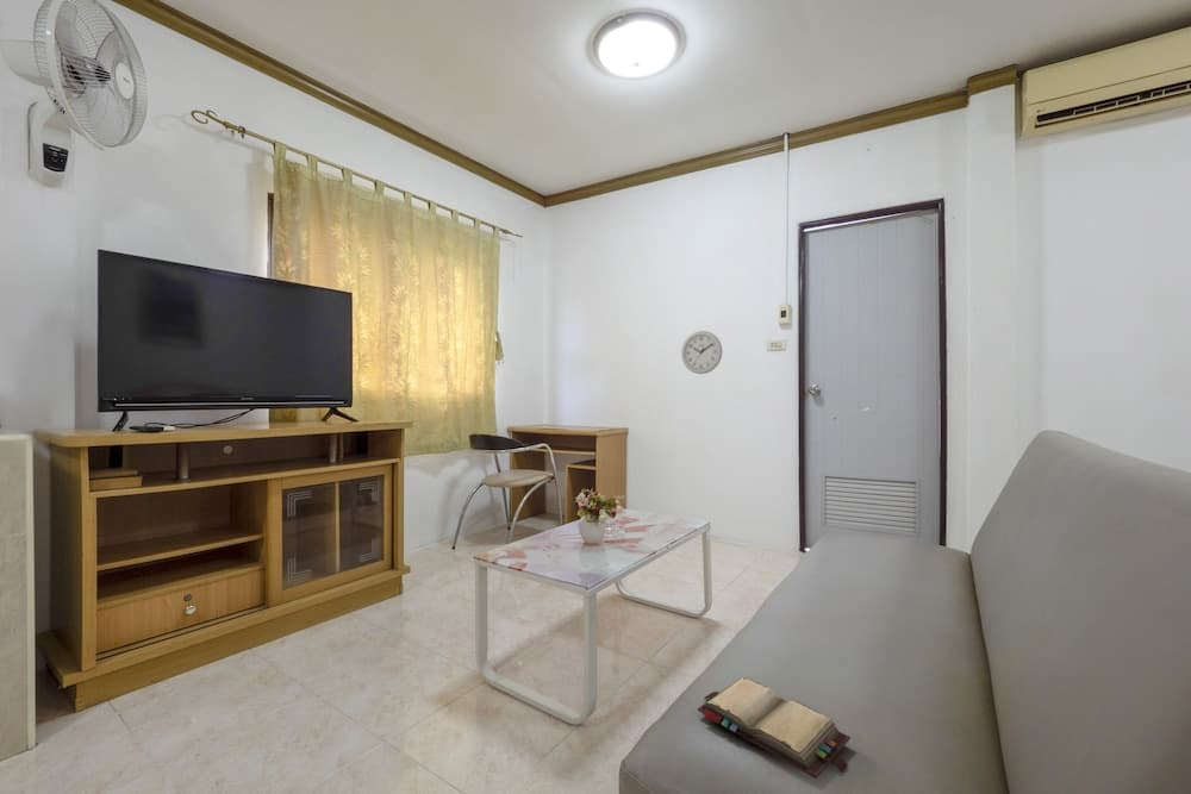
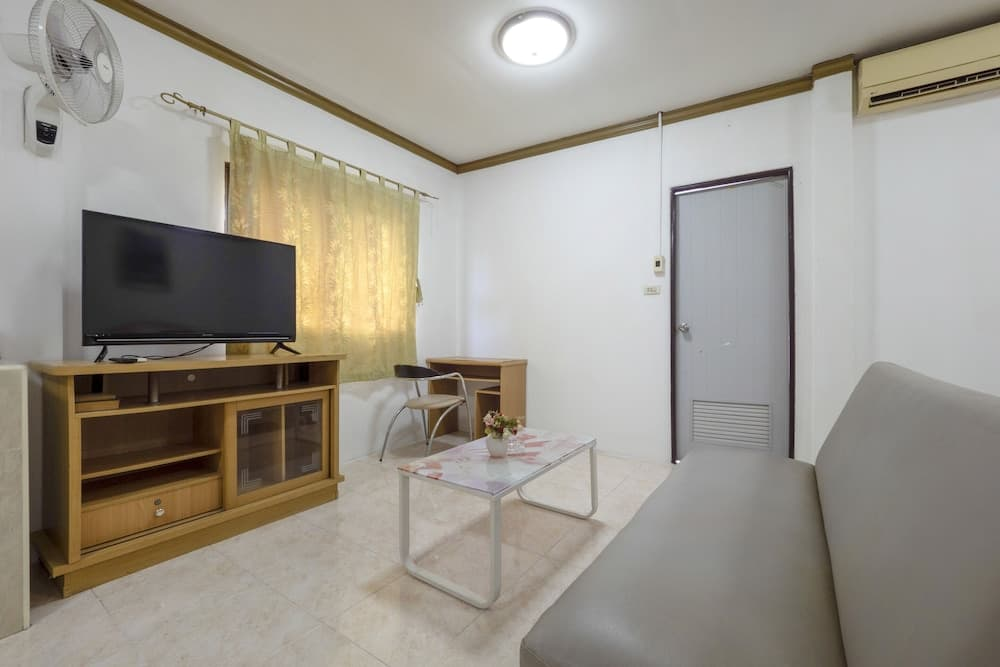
- hardback book [697,676,852,780]
- wall clock [680,330,723,375]
